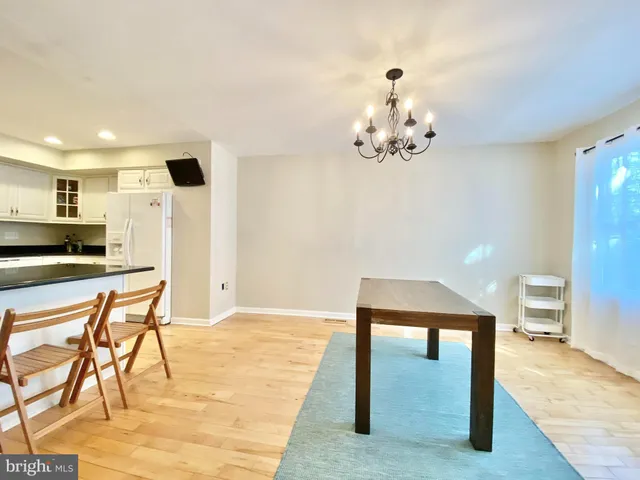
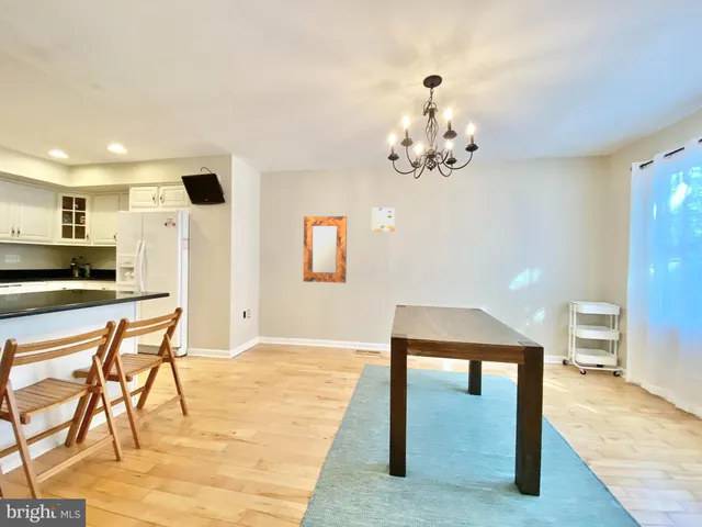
+ wall art [371,206,396,232]
+ home mirror [302,215,348,284]
